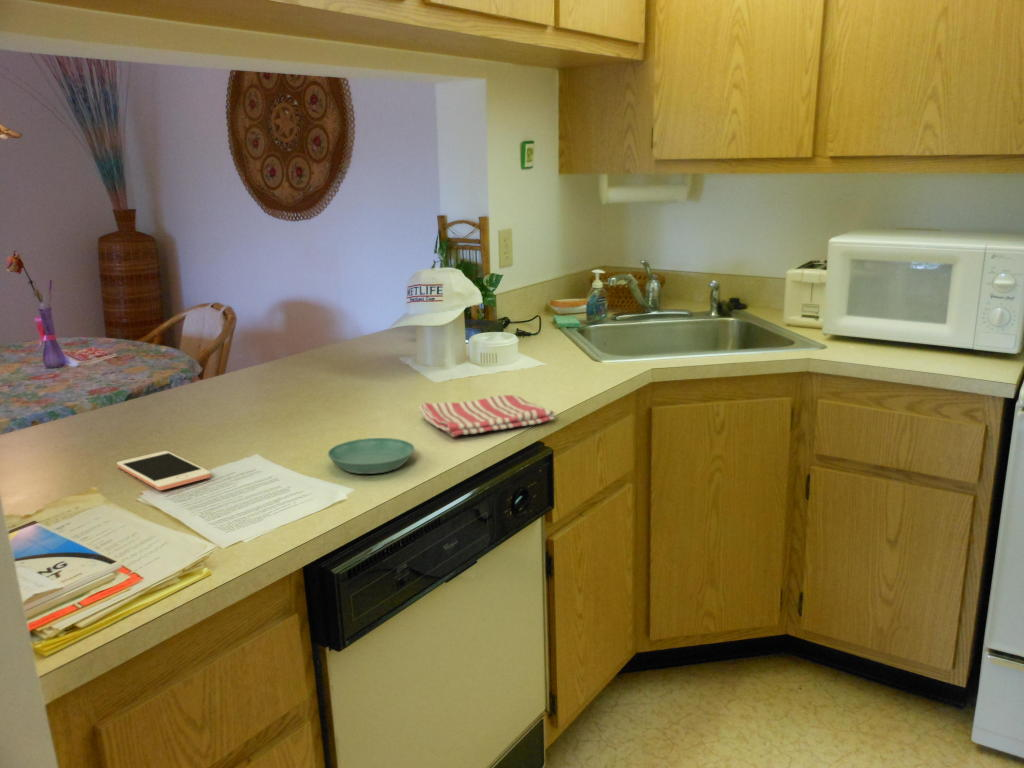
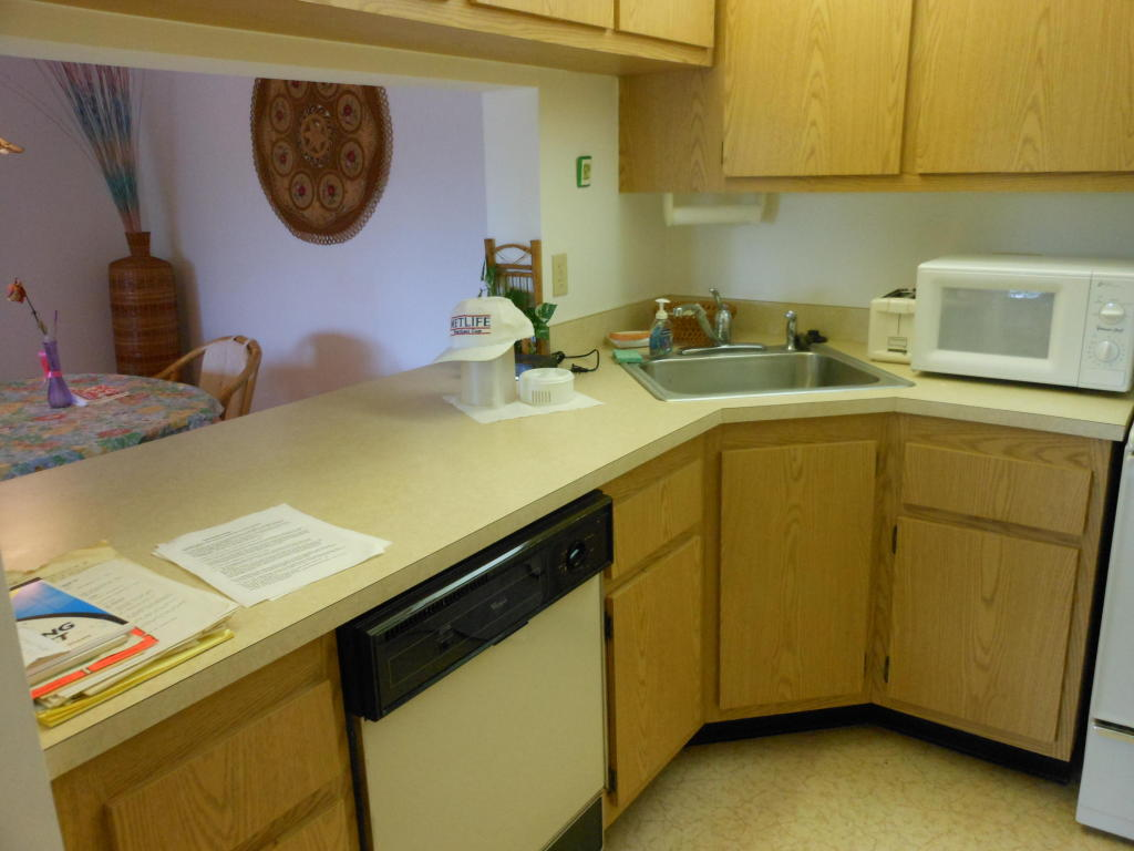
- saucer [327,437,416,475]
- cell phone [116,450,212,491]
- dish towel [418,394,557,438]
